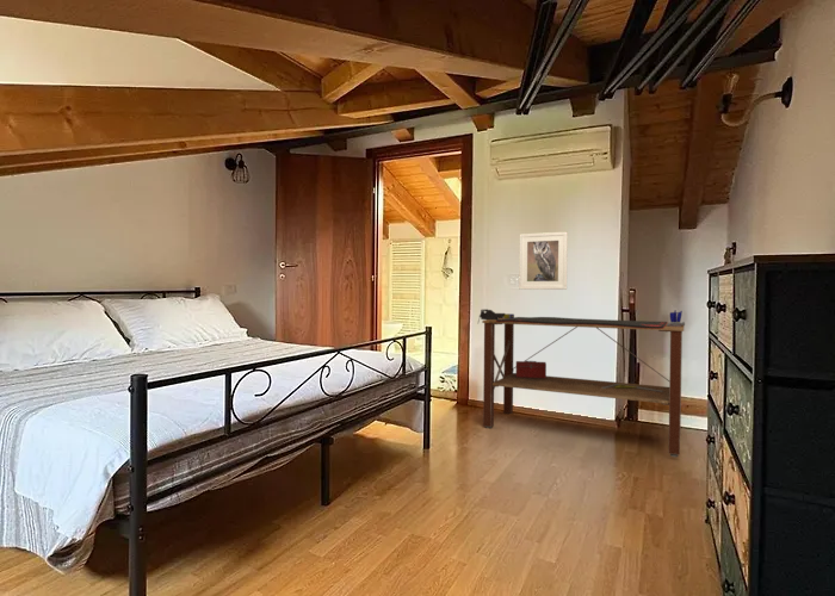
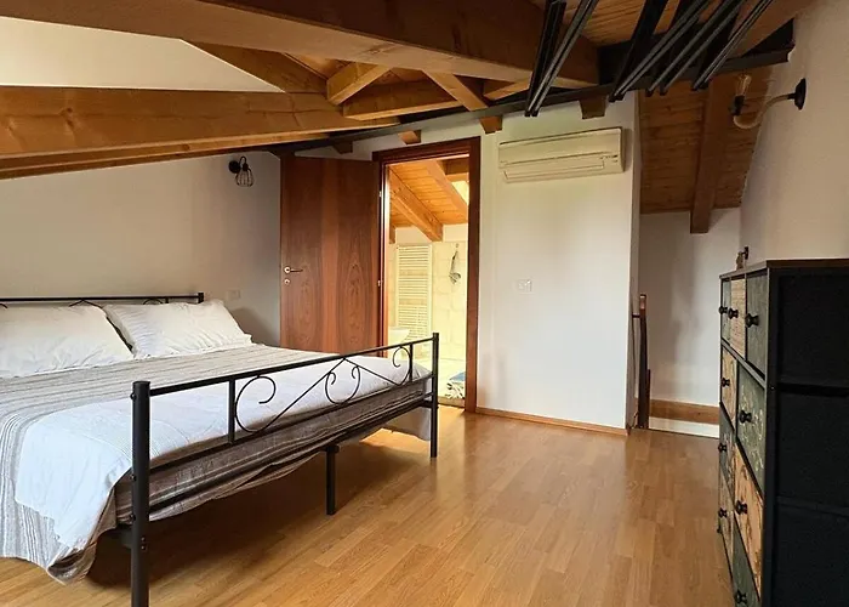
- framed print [518,231,569,291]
- desk [476,308,686,458]
